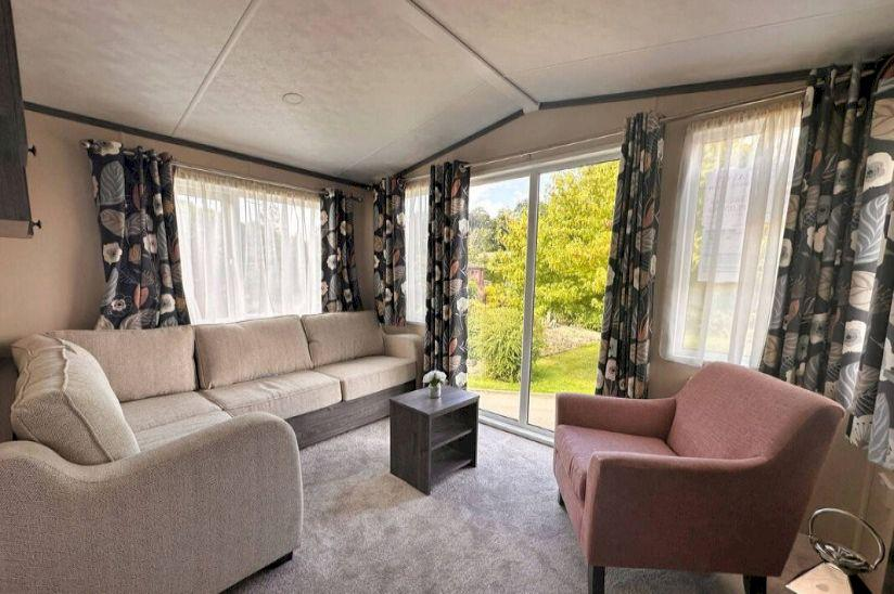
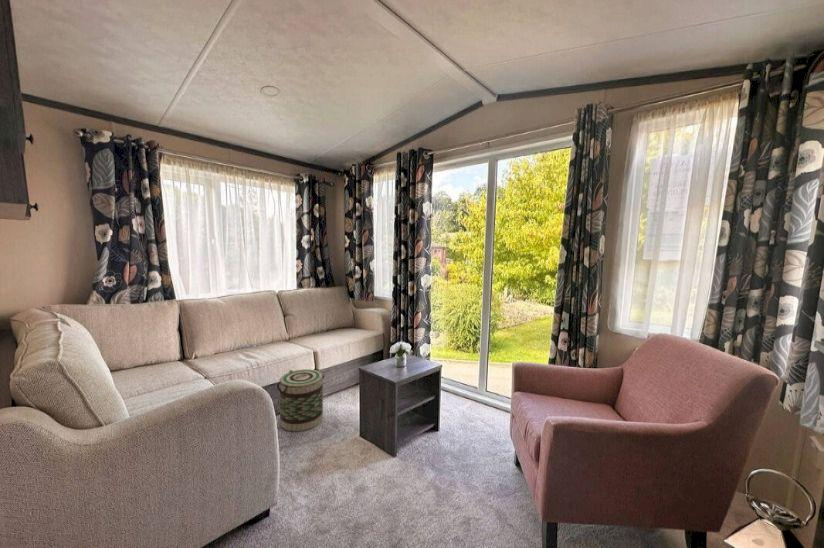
+ basket [276,368,325,432]
